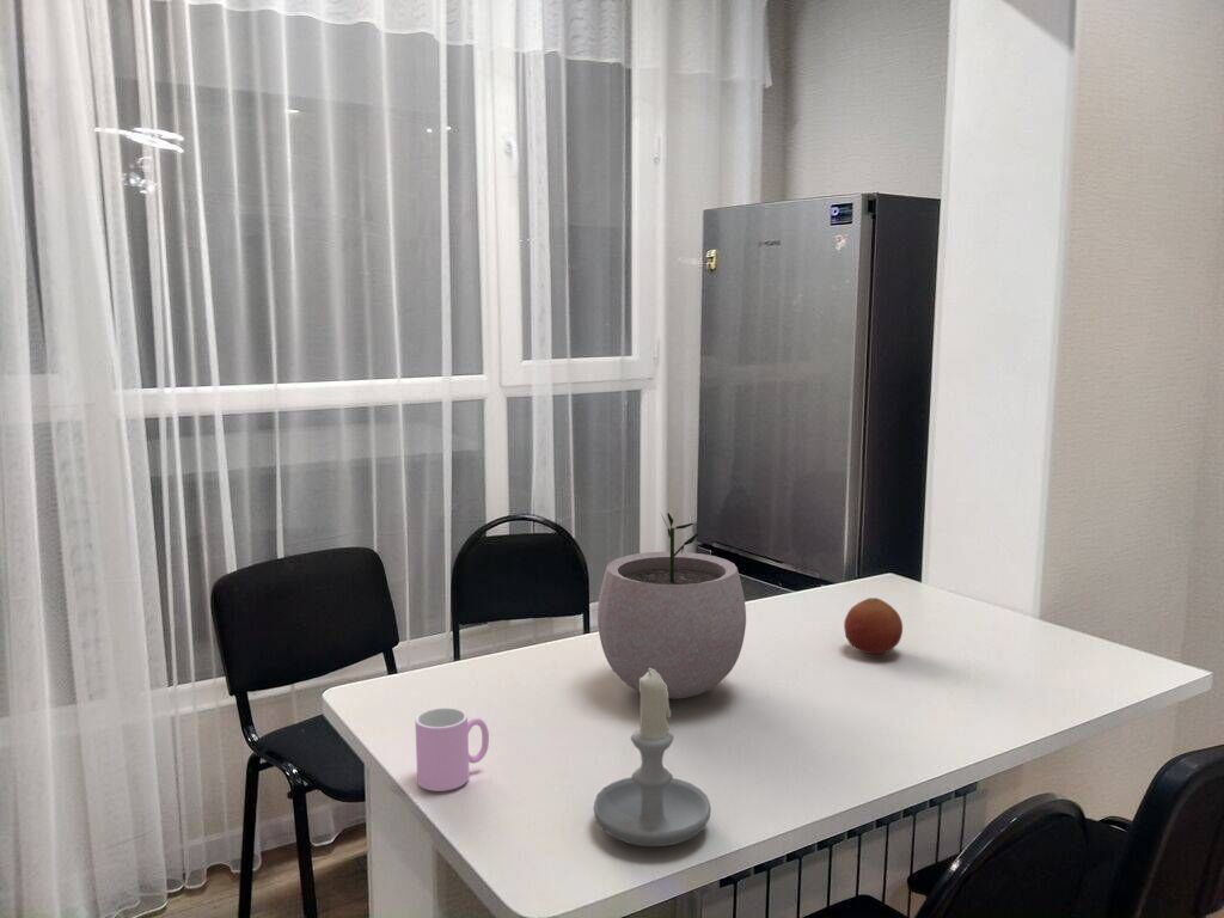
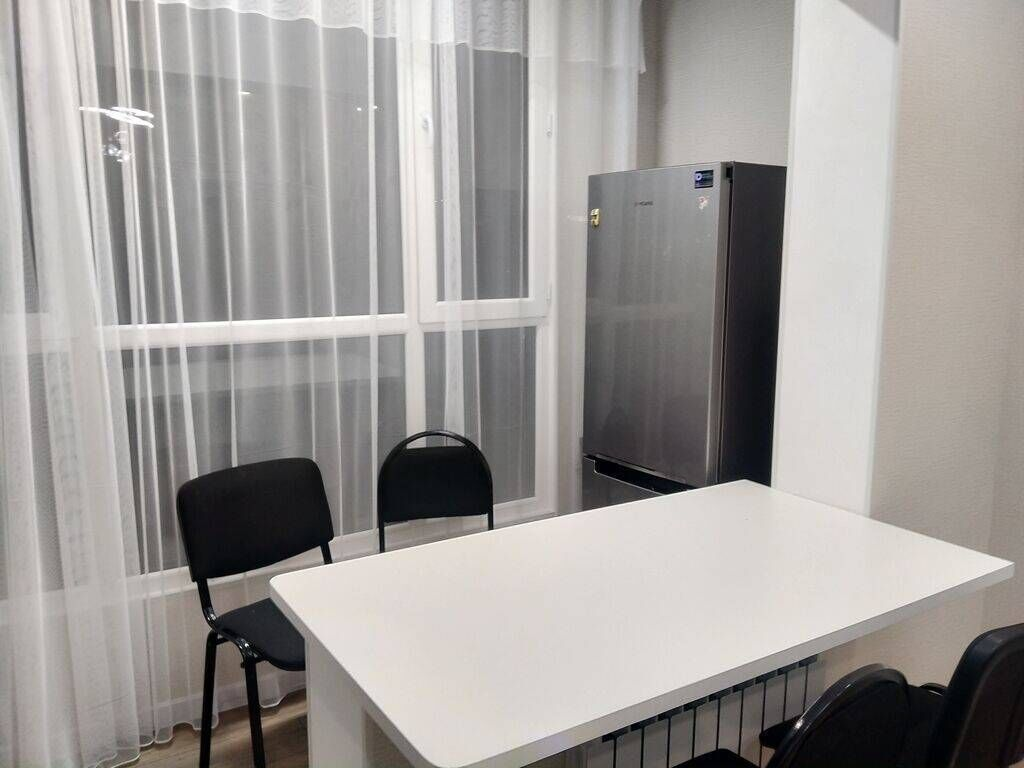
- cup [414,706,490,792]
- fruit [843,596,904,655]
- plant pot [596,512,747,700]
- candle [593,668,712,847]
